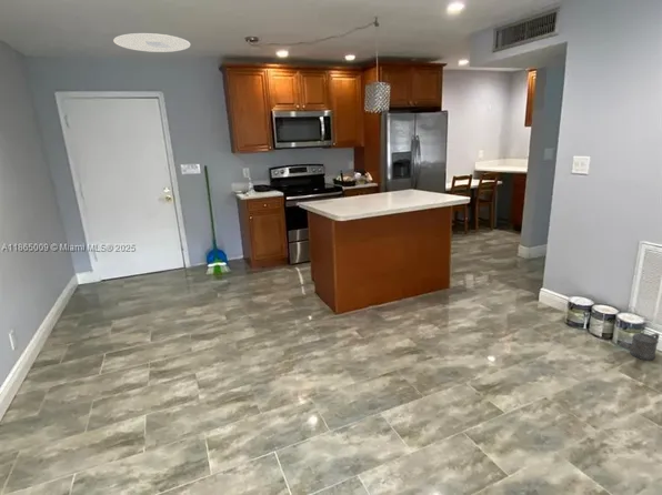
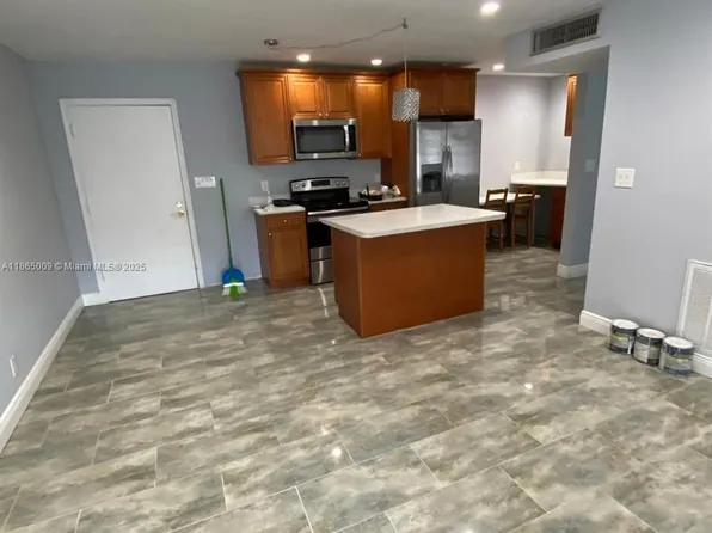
- watering can [619,332,660,362]
- ceiling light [112,32,191,53]
